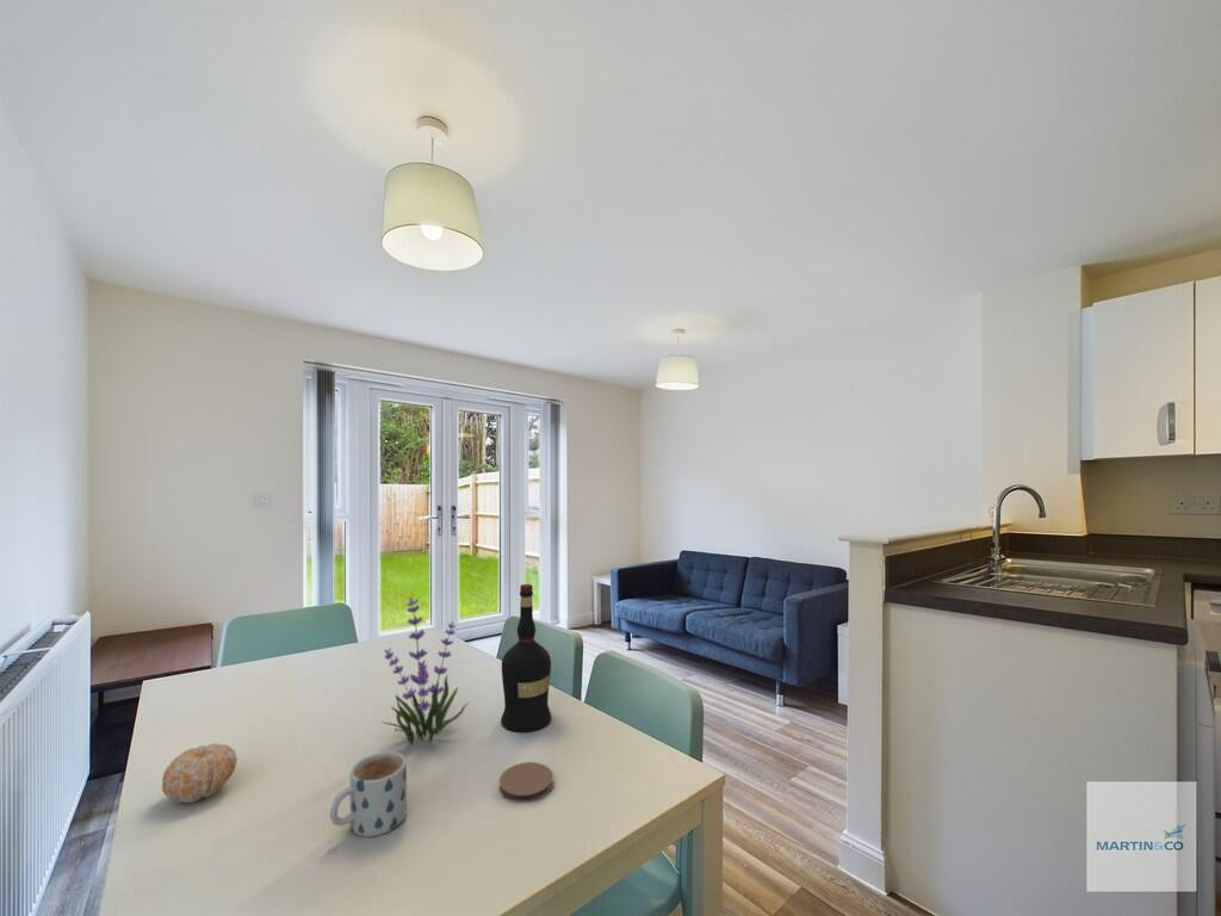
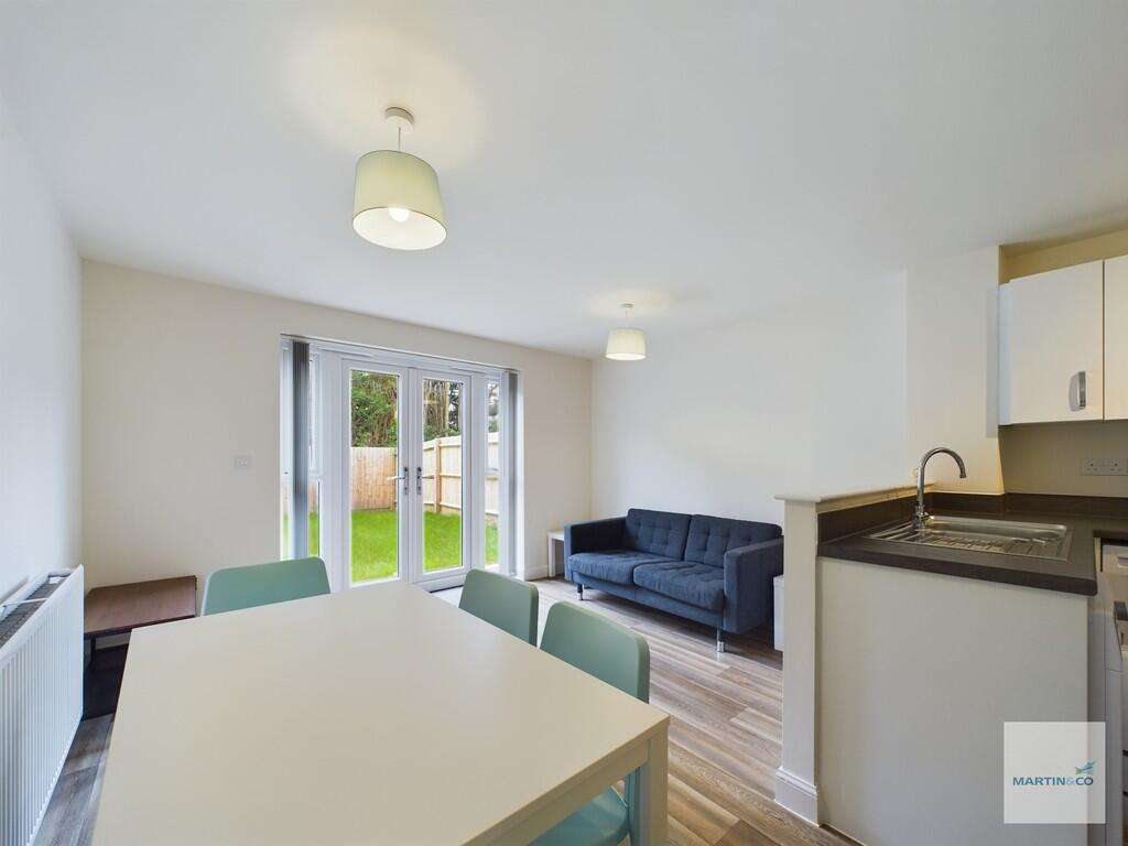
- plant [382,596,470,747]
- coaster [498,761,554,799]
- mug [329,750,408,838]
- liquor [500,583,552,734]
- fruit [161,742,238,804]
